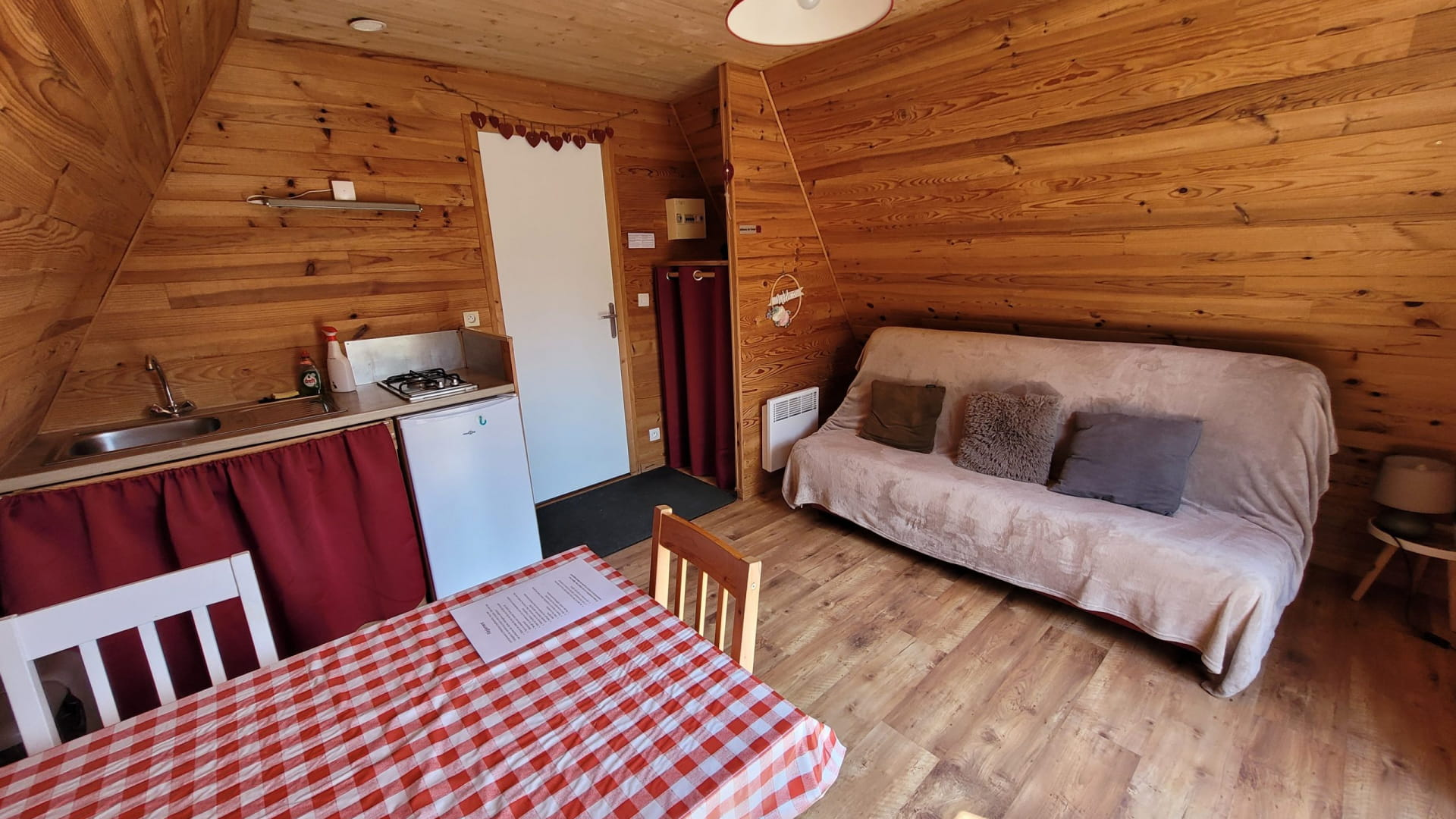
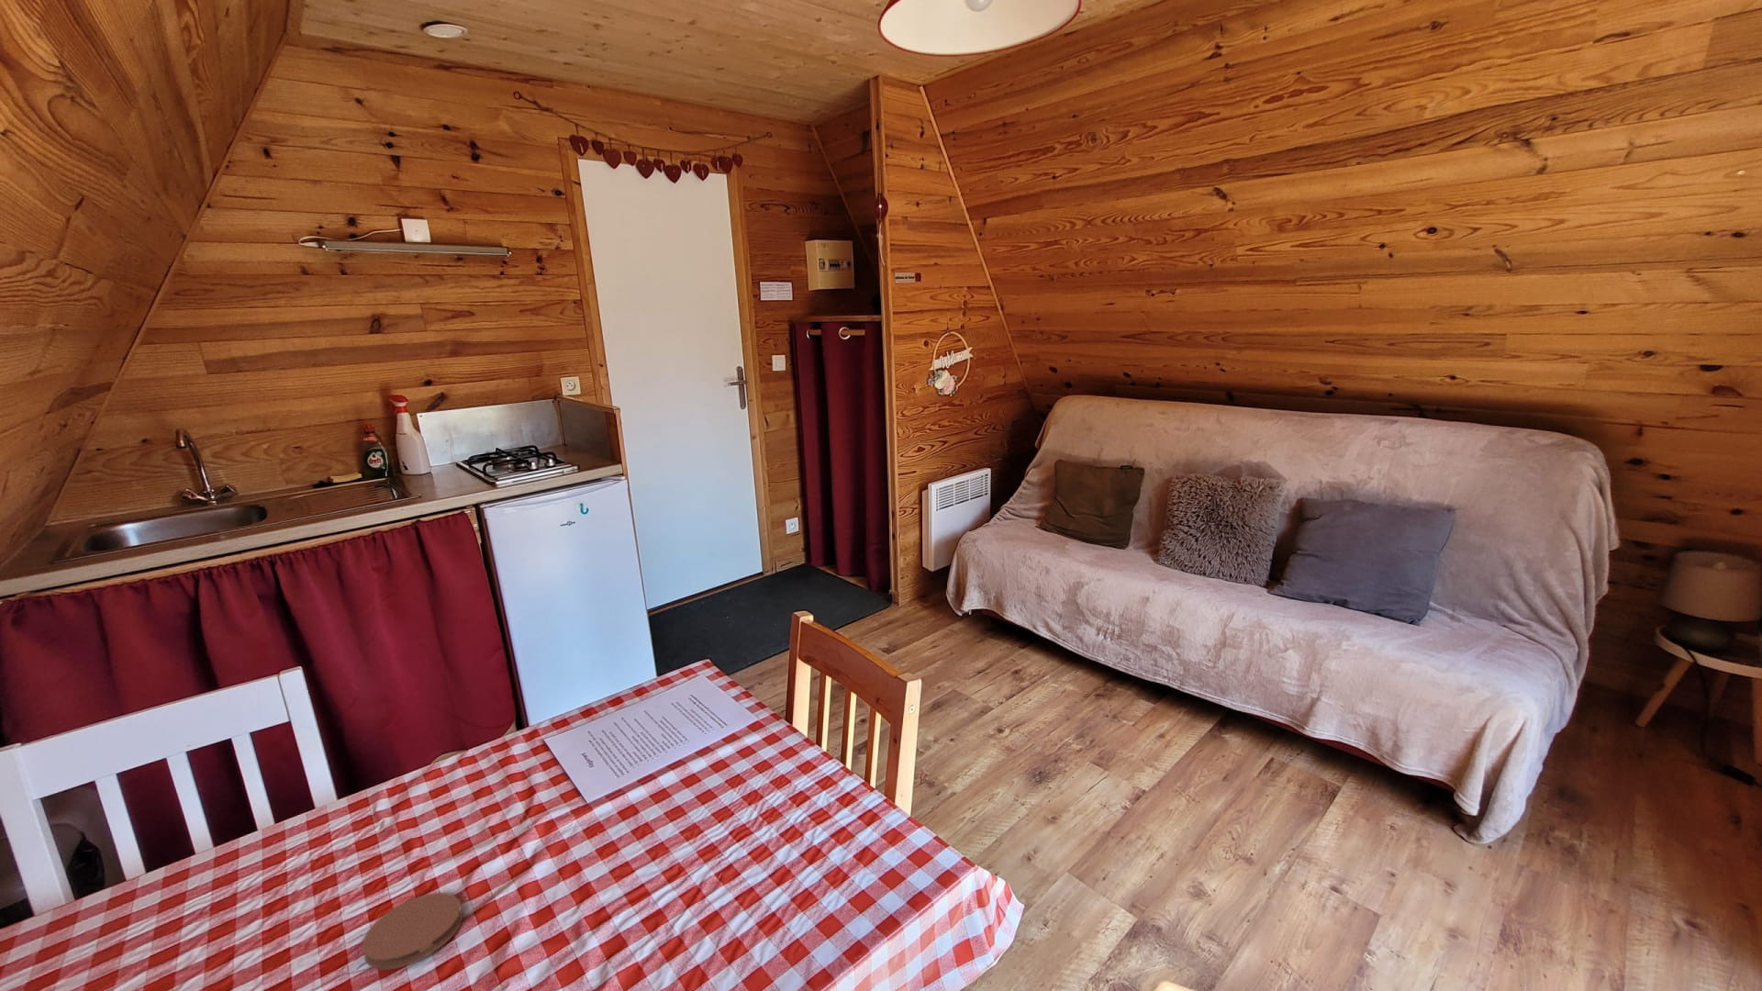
+ coaster [362,892,463,970]
